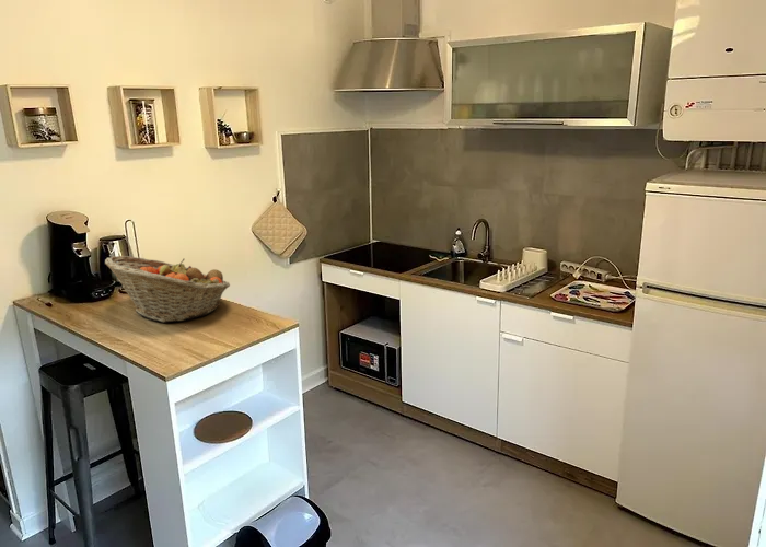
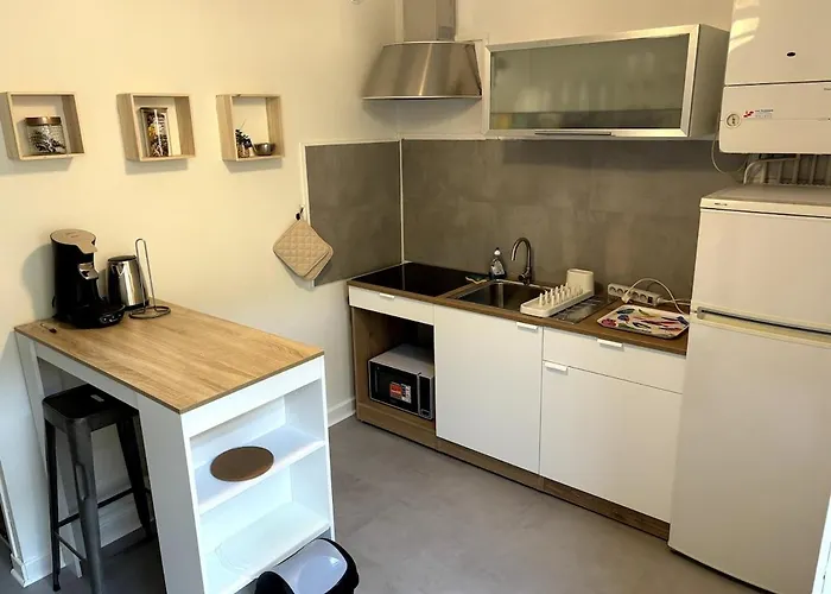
- fruit basket [104,255,231,324]
